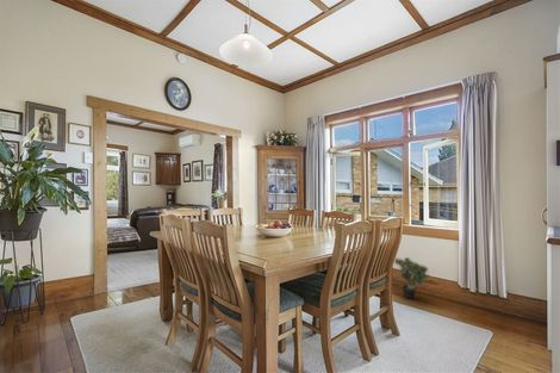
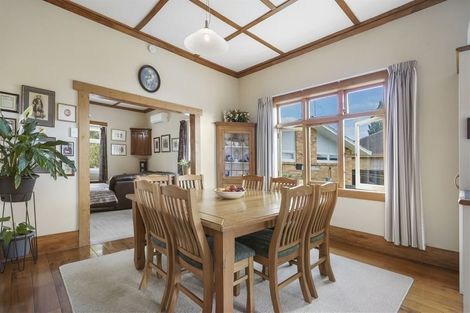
- potted plant [393,256,431,300]
